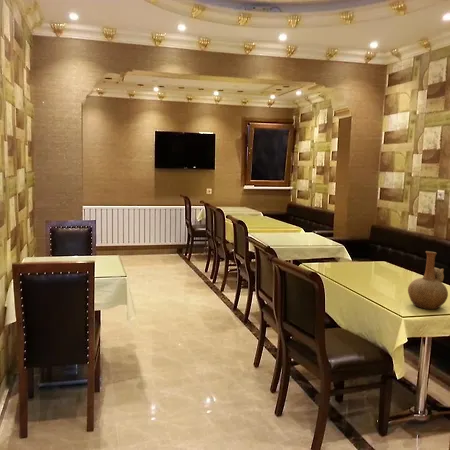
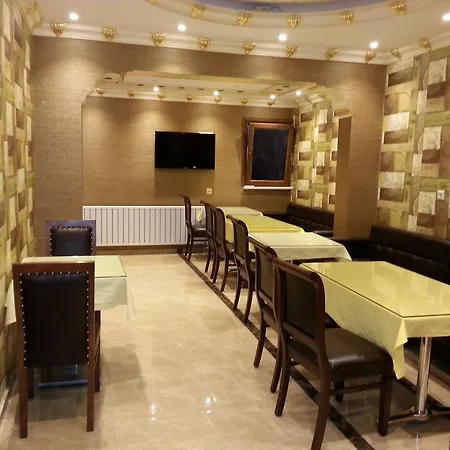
- vase [407,250,449,310]
